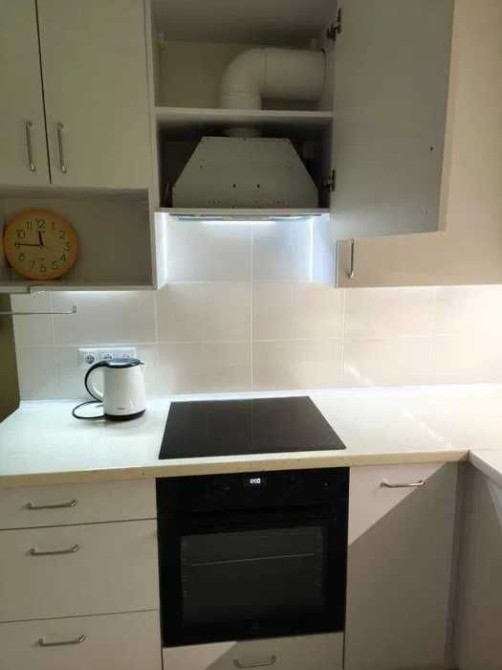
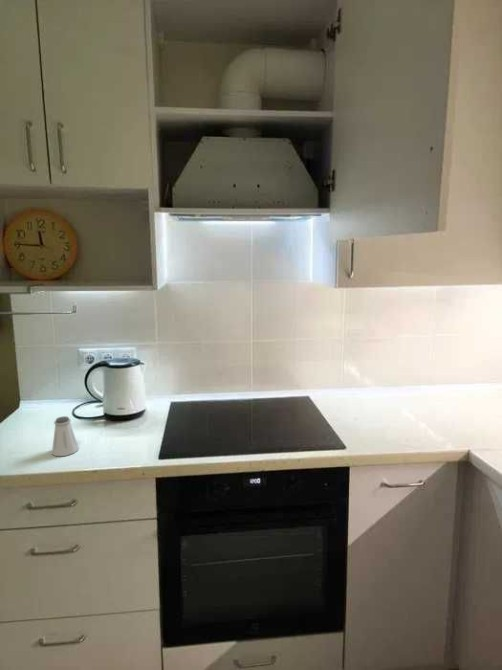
+ saltshaker [51,415,80,457]
